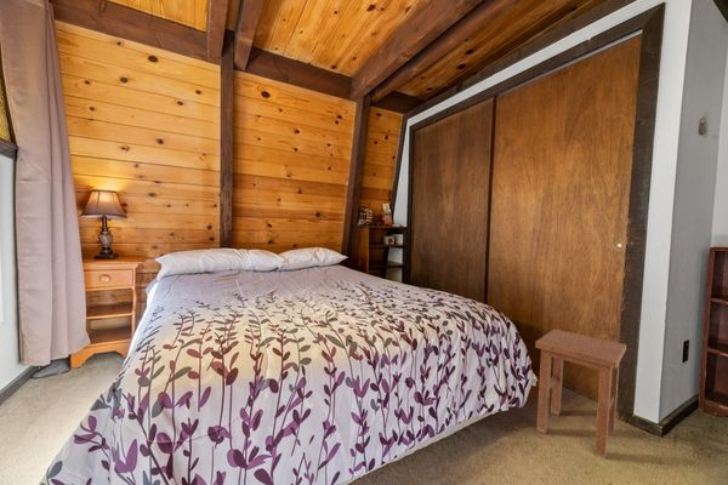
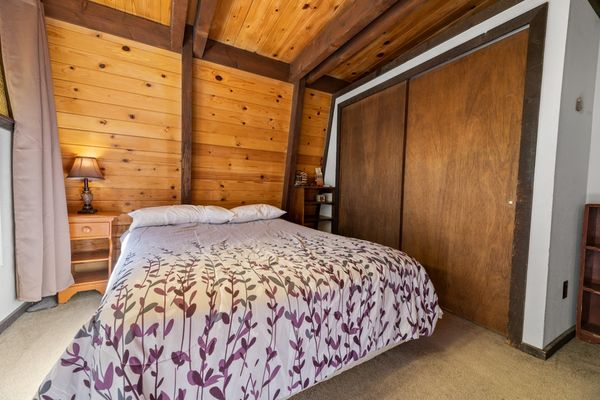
- stool [534,329,627,461]
